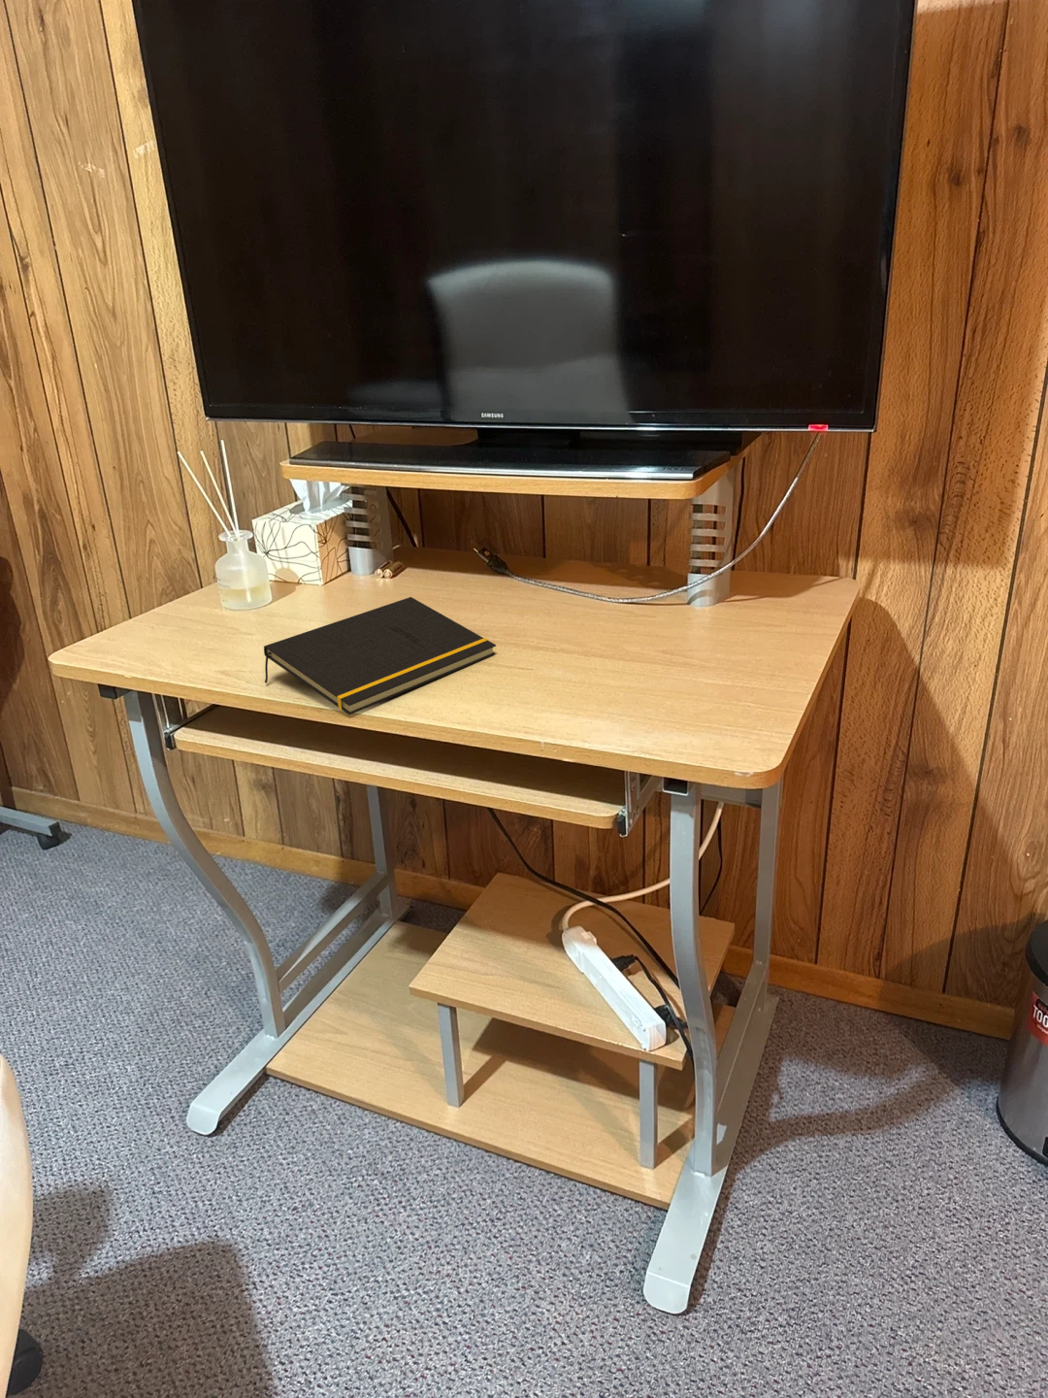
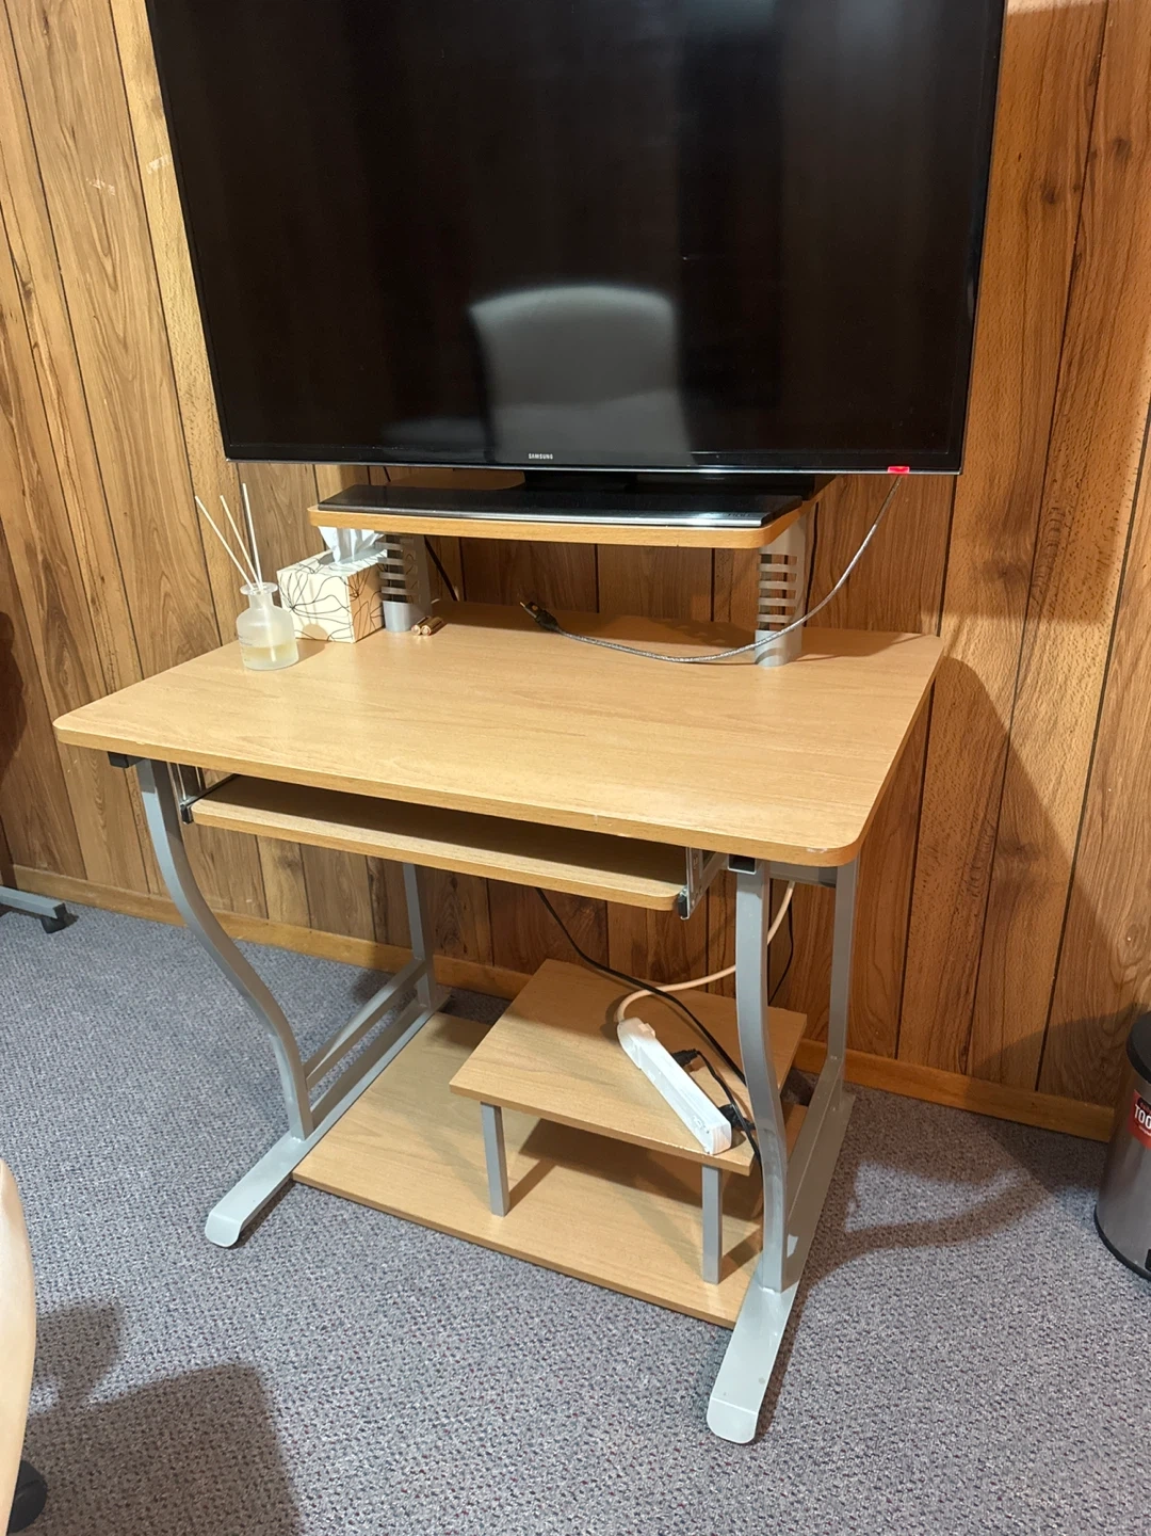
- notepad [263,597,496,716]
